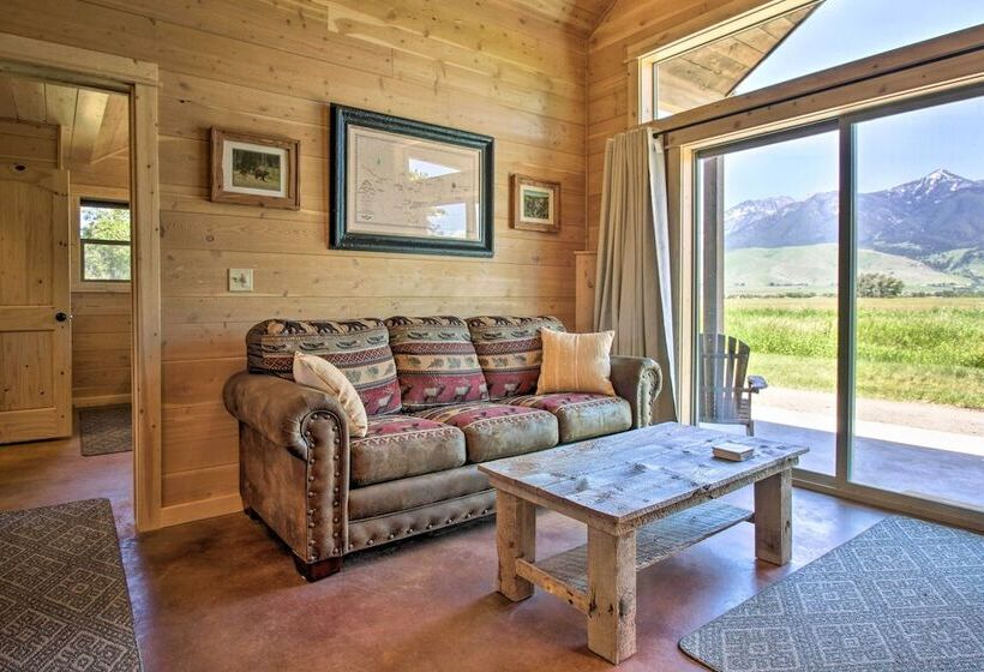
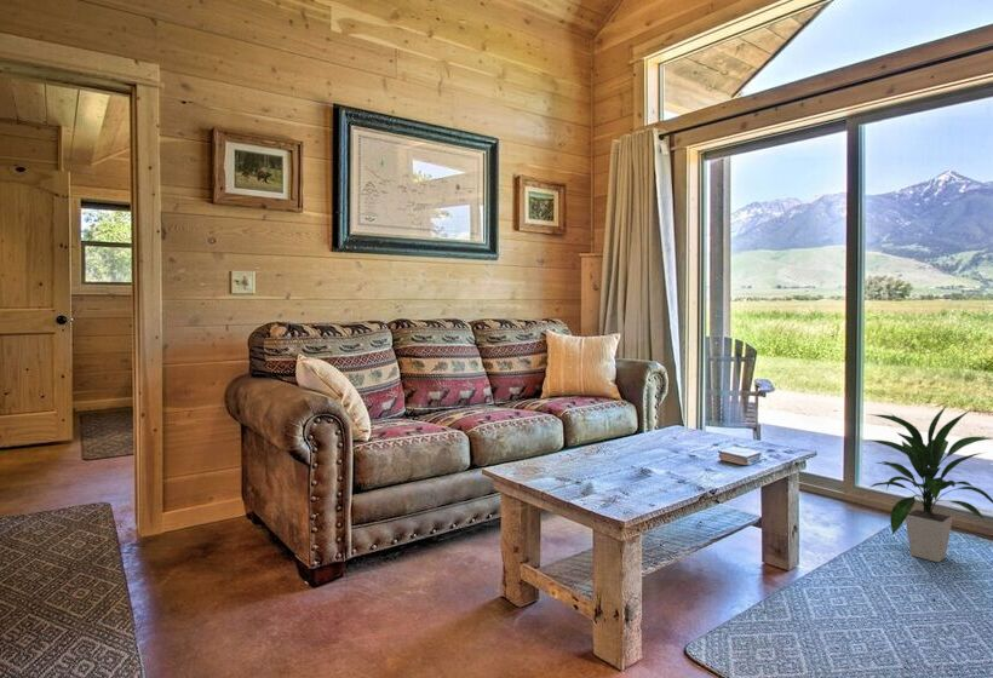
+ indoor plant [863,403,993,563]
